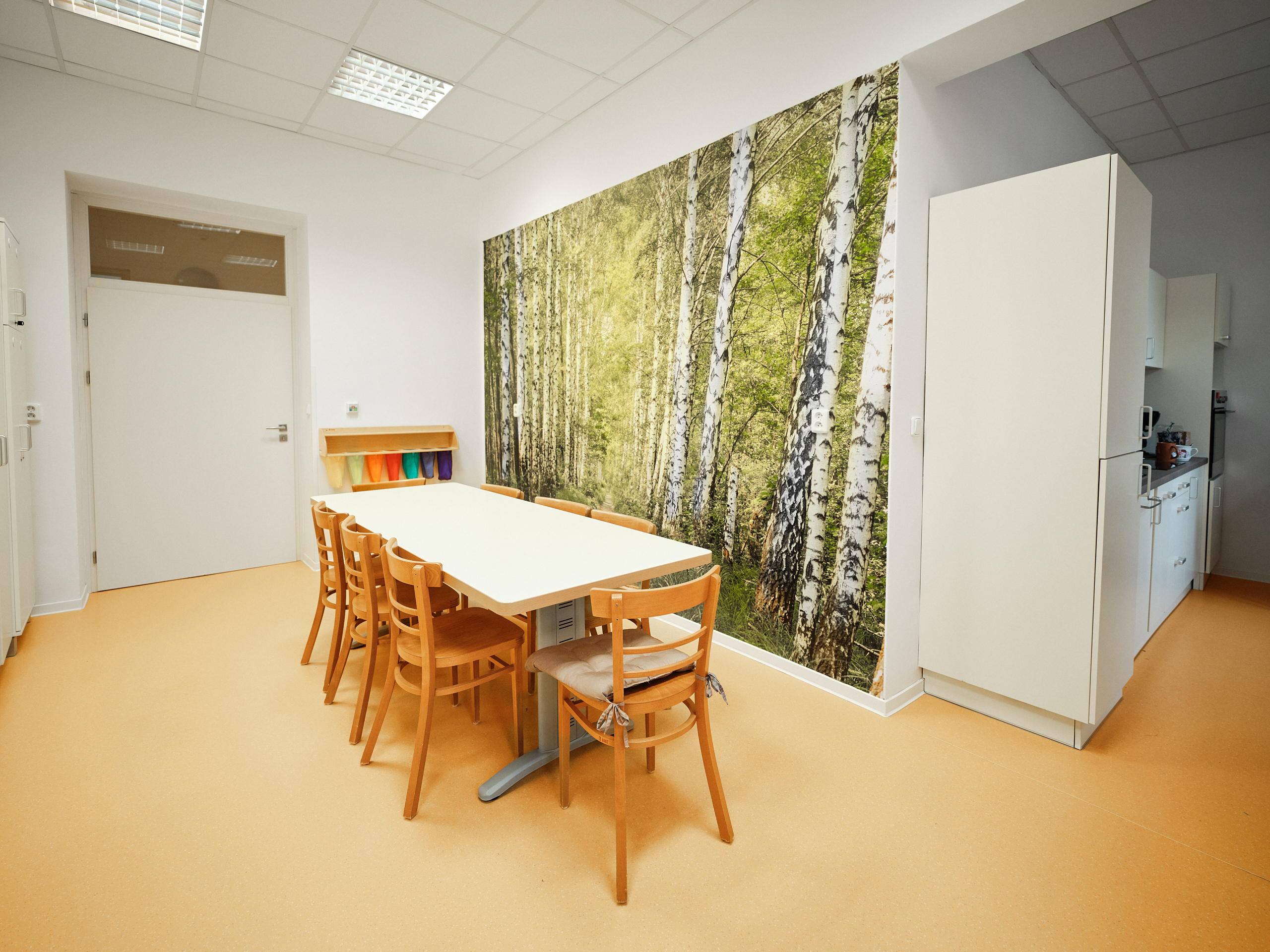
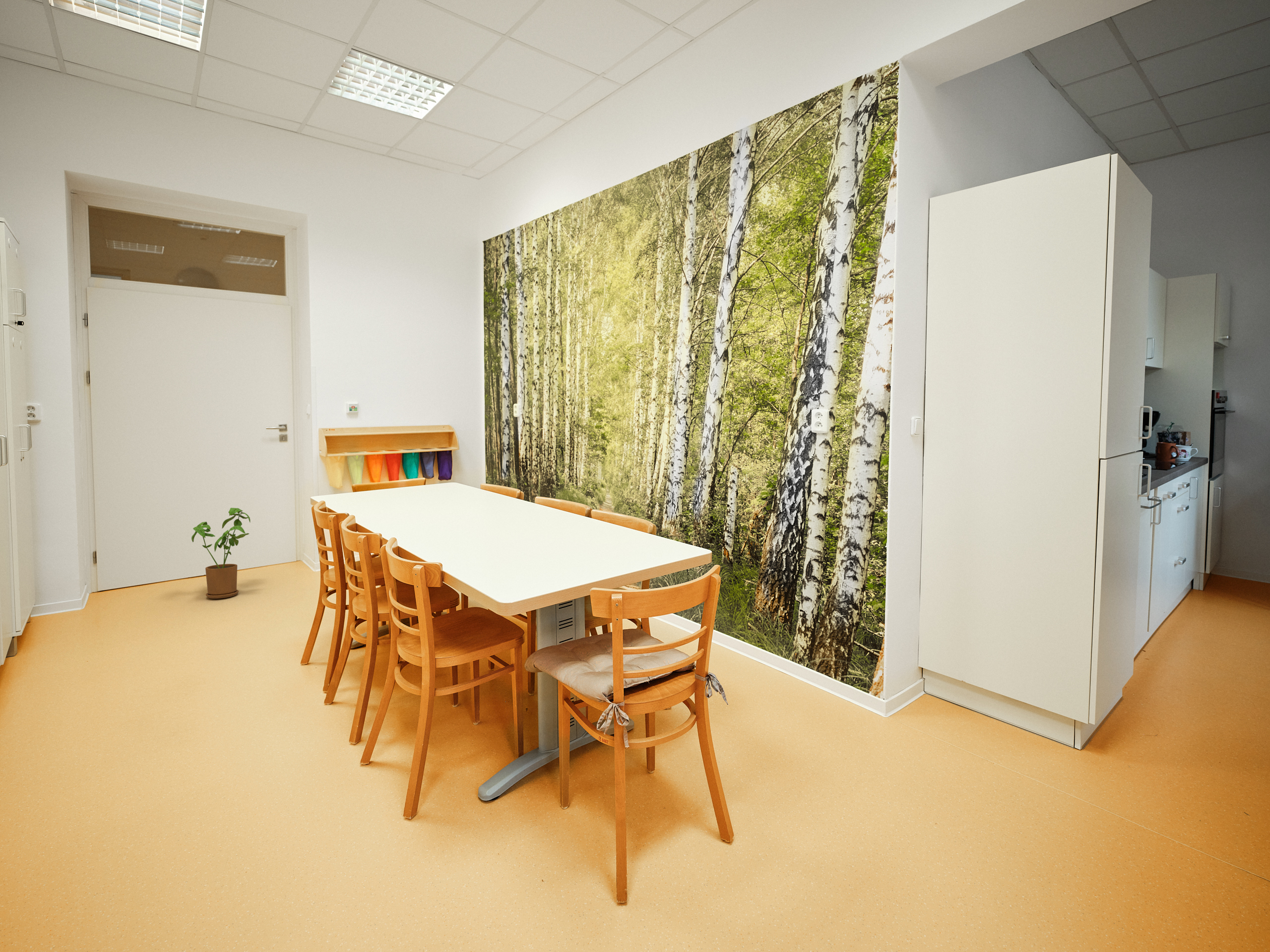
+ house plant [191,507,251,599]
